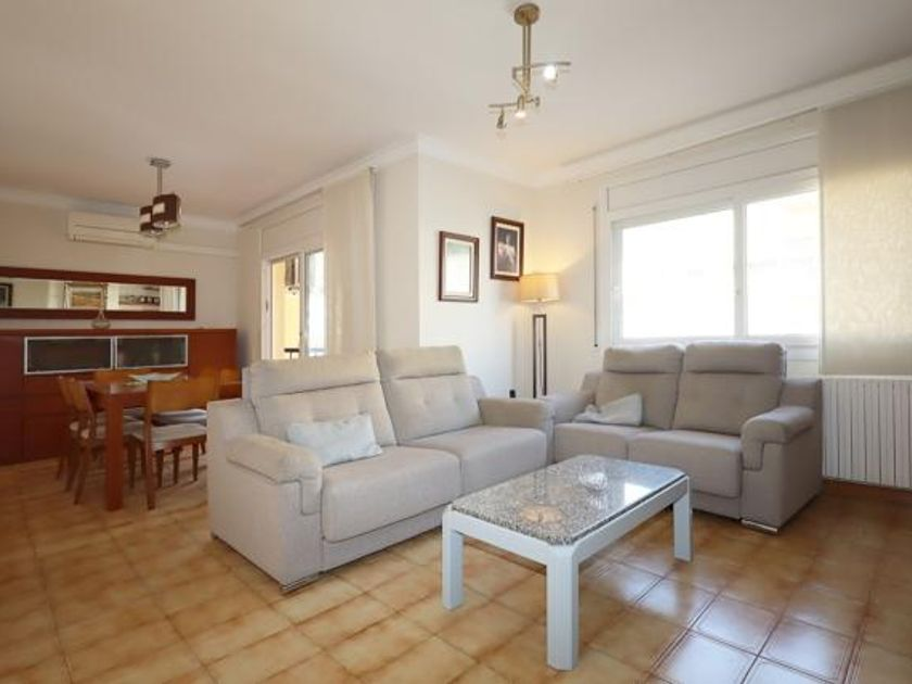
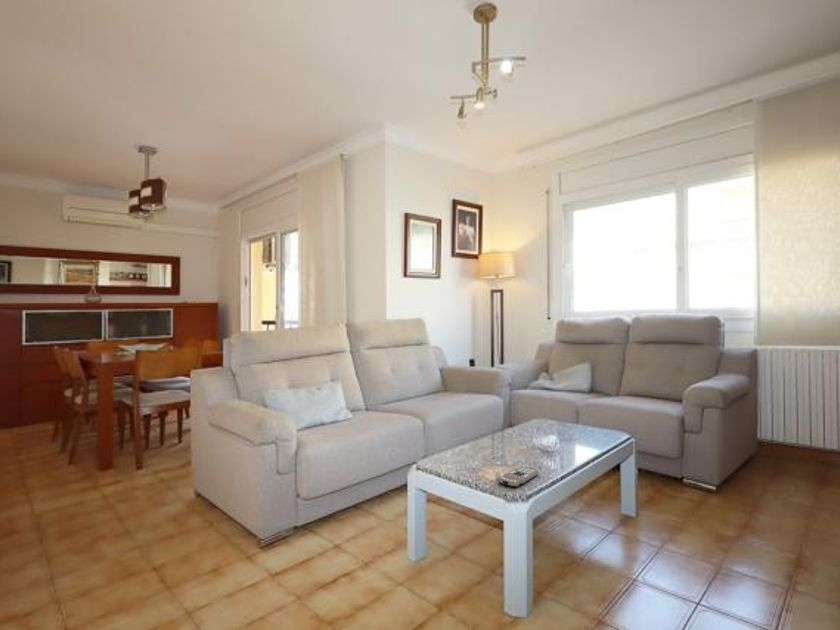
+ remote control [496,466,539,488]
